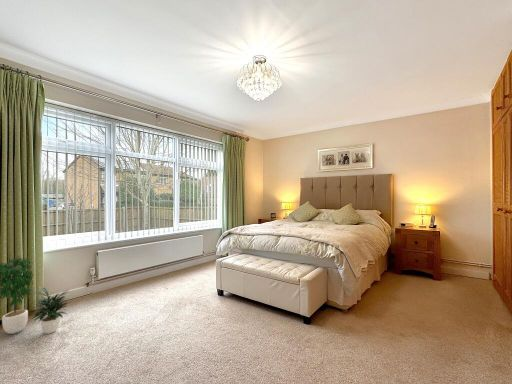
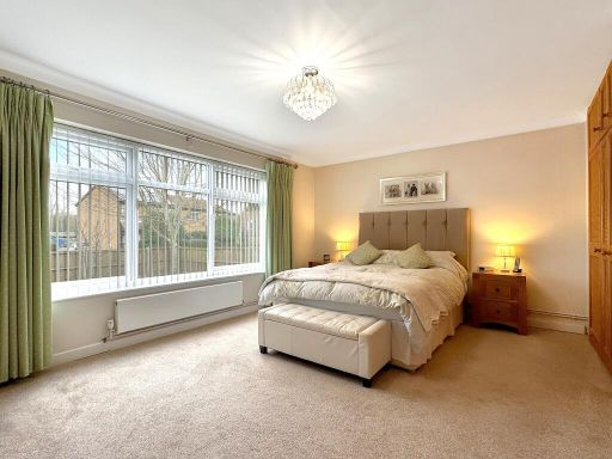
- potted plant [0,254,71,335]
